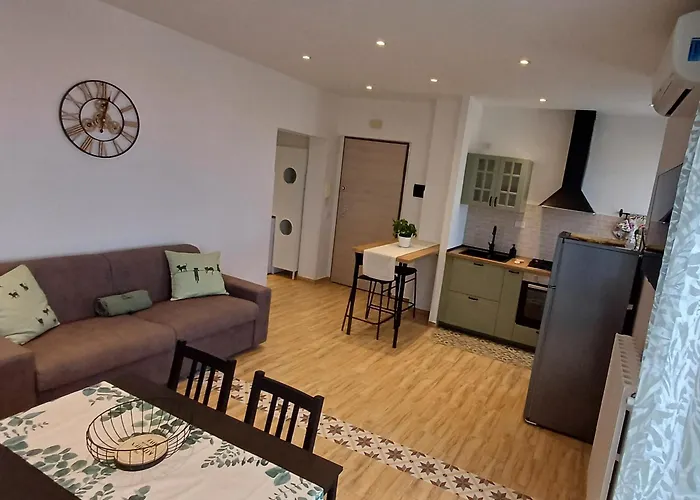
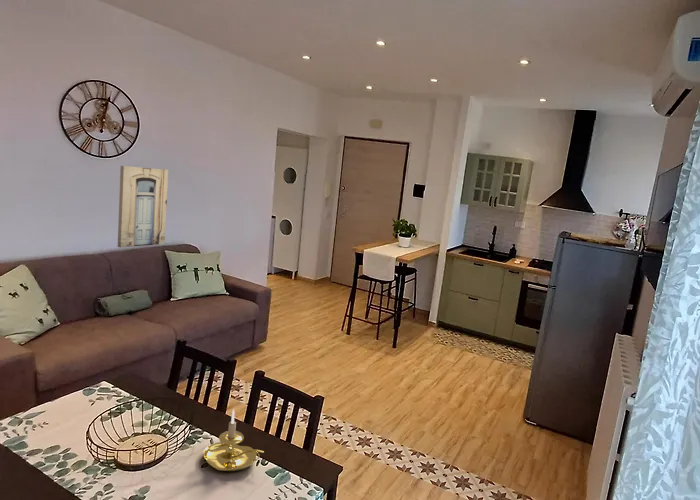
+ wall art [117,165,169,248]
+ candle holder [203,408,265,472]
